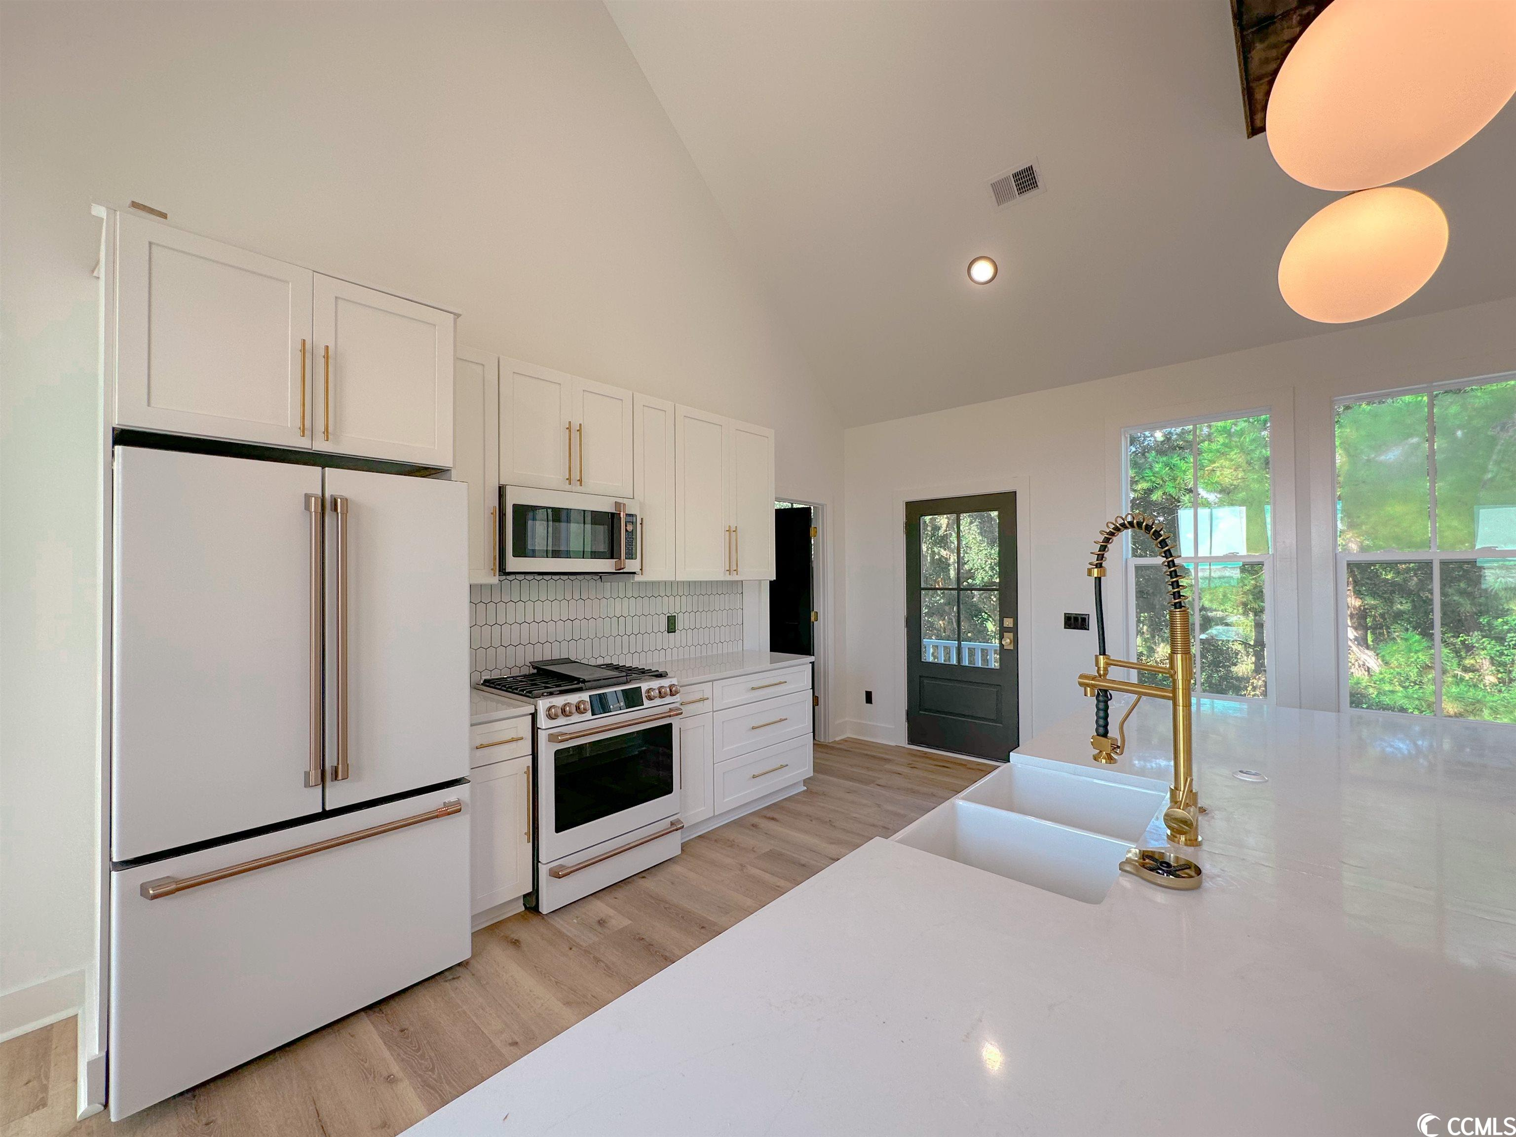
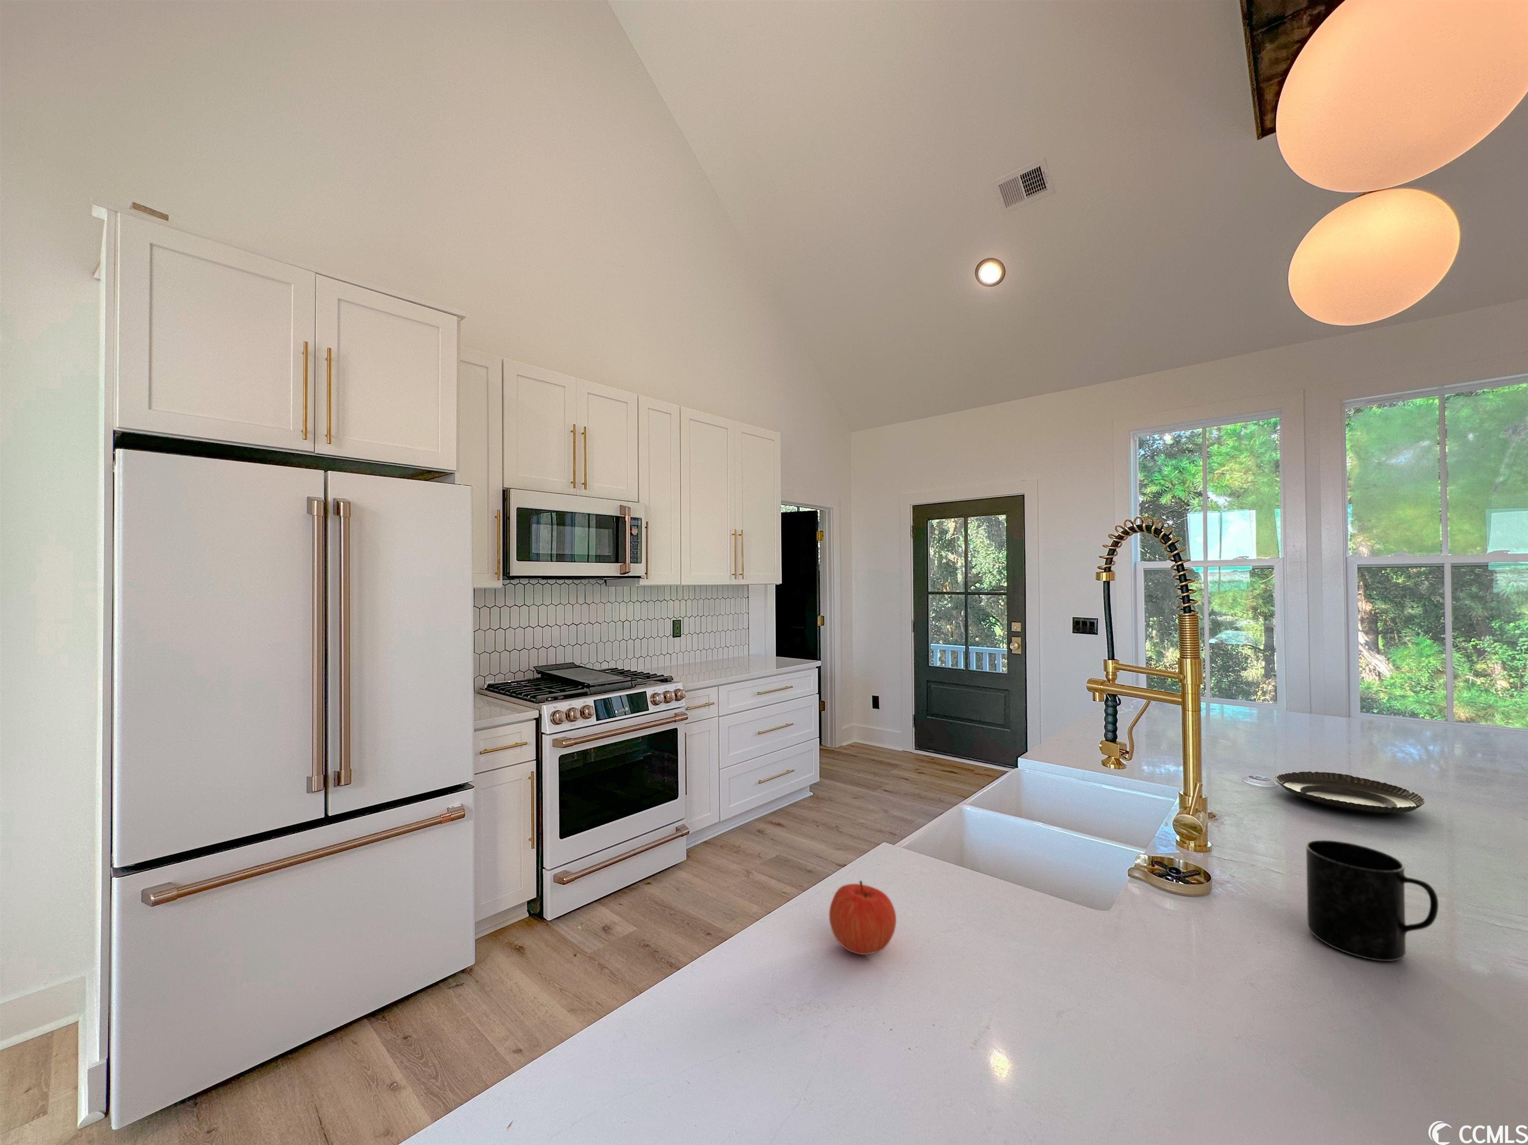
+ mug [1305,840,1439,962]
+ tart tin [1275,771,1426,814]
+ apple [829,880,896,955]
